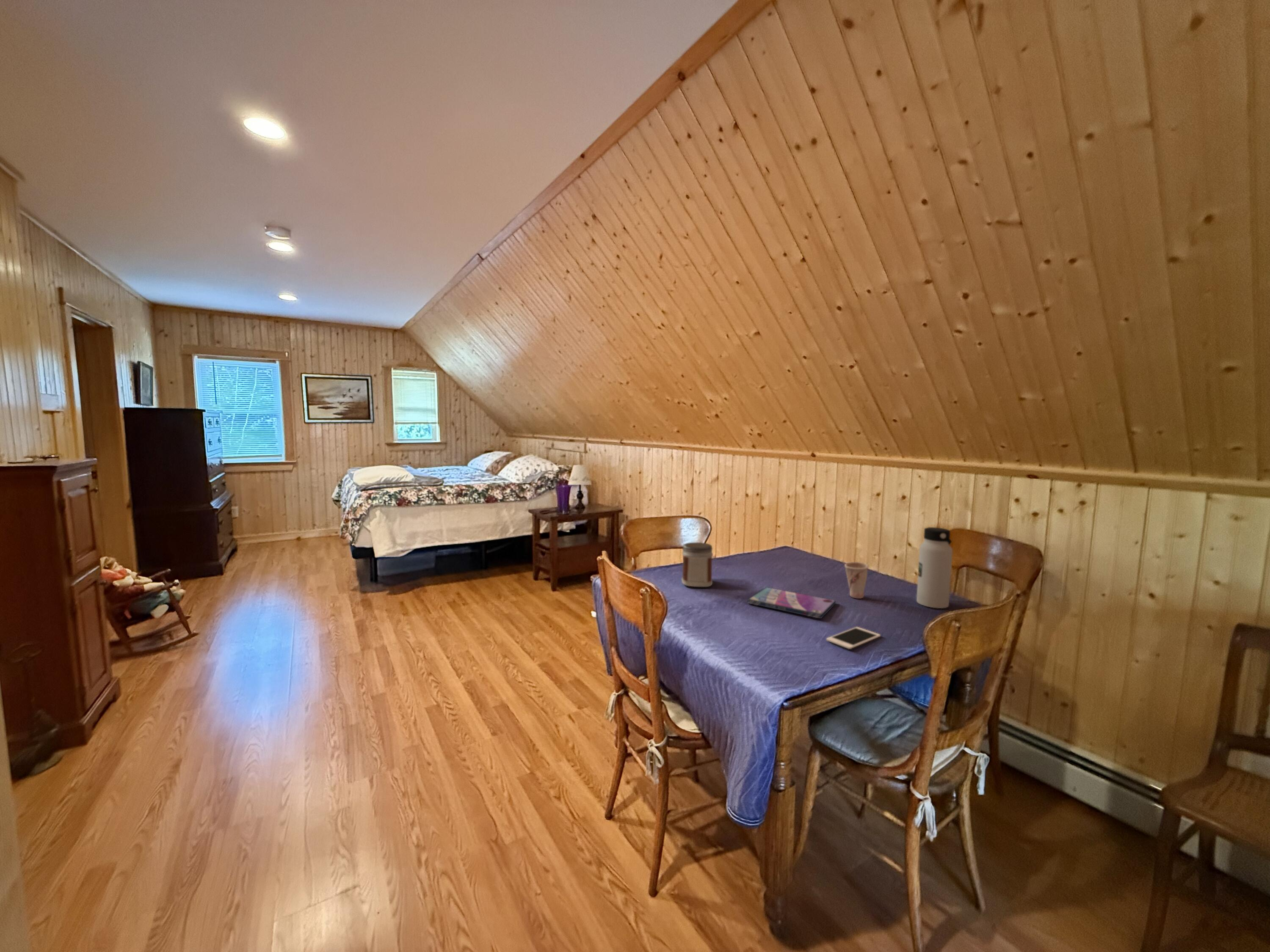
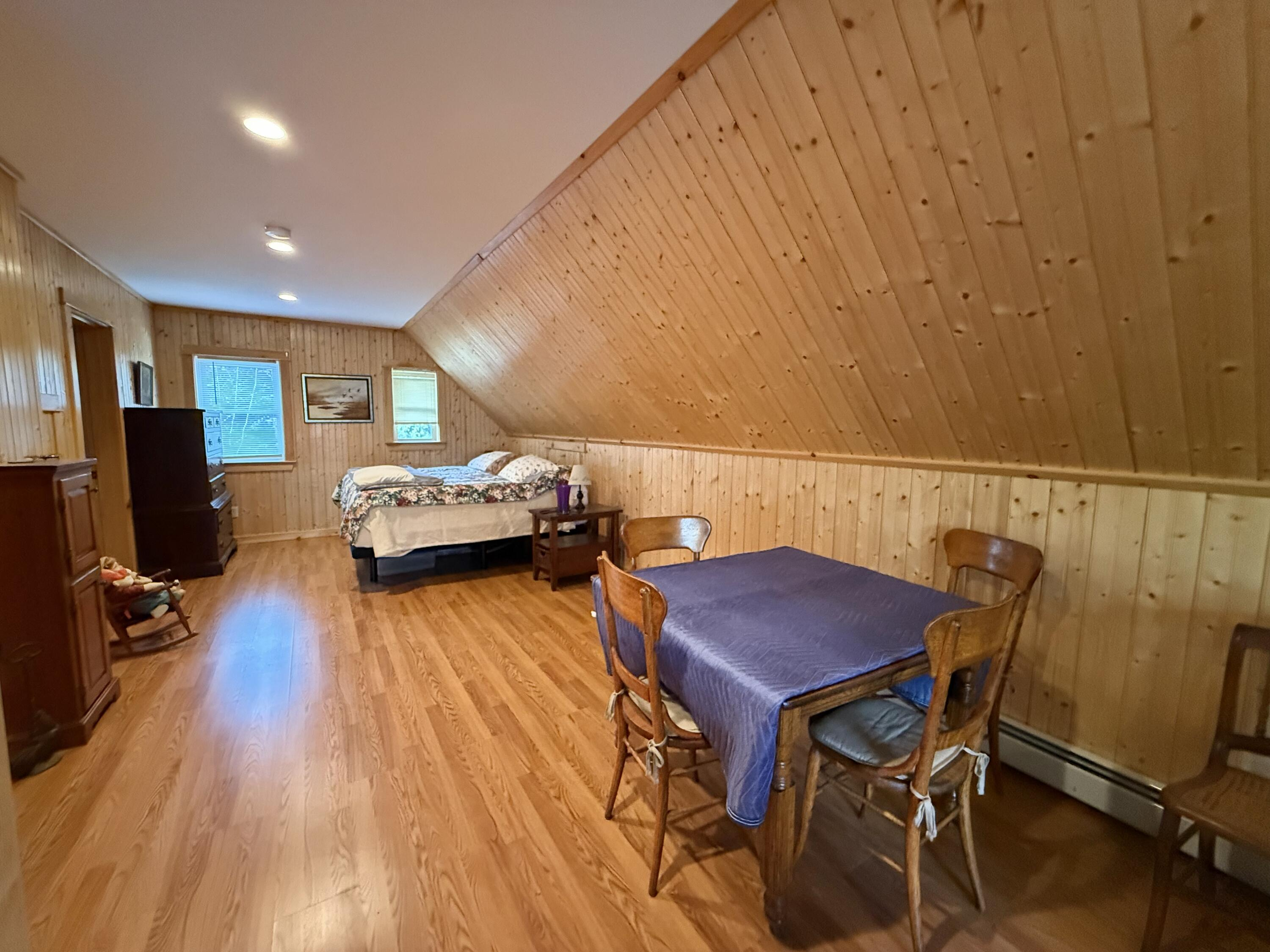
- video game case [747,587,836,619]
- cell phone [826,627,881,649]
- cup [844,561,869,599]
- jar [681,542,713,587]
- water bottle [916,527,953,609]
